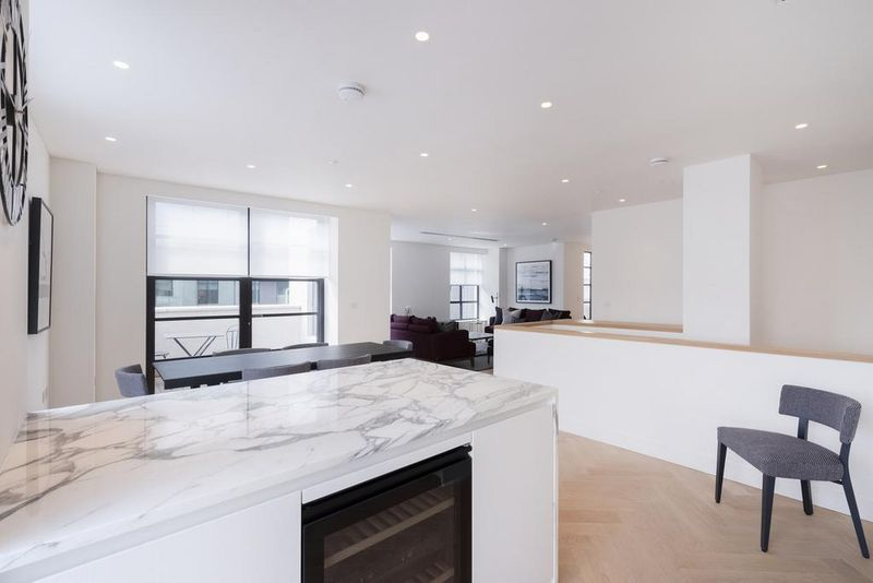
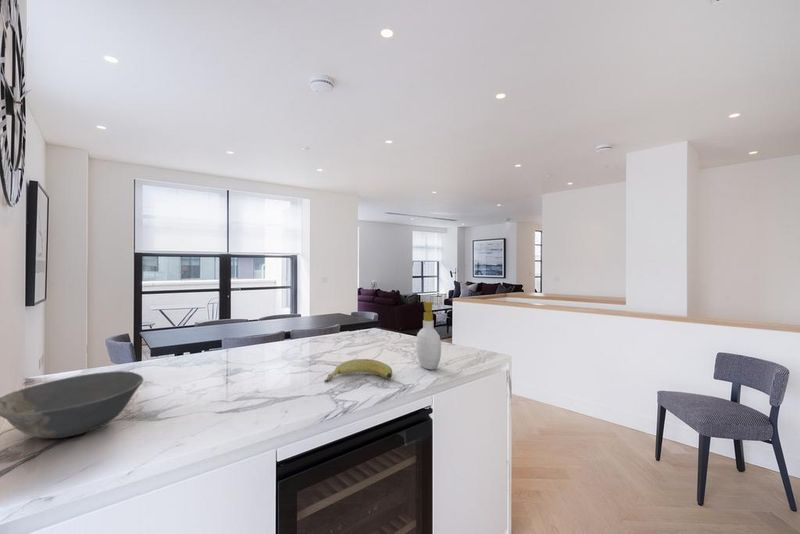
+ bowl [0,370,144,439]
+ banana [323,358,393,383]
+ soap bottle [415,301,442,371]
